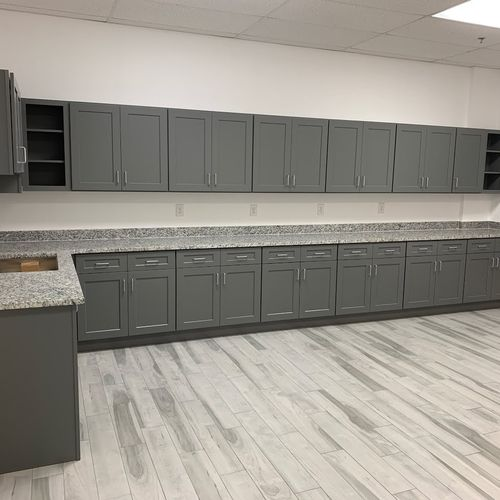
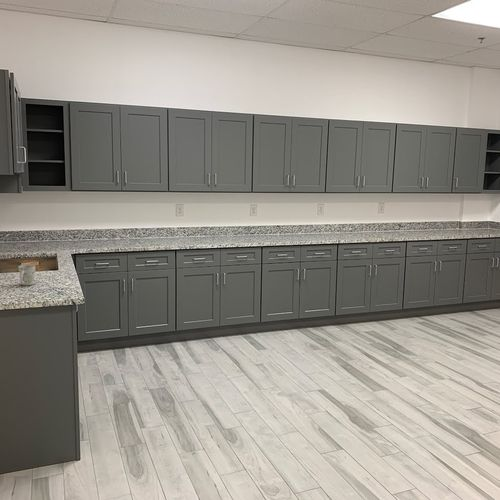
+ mug [17,264,36,286]
